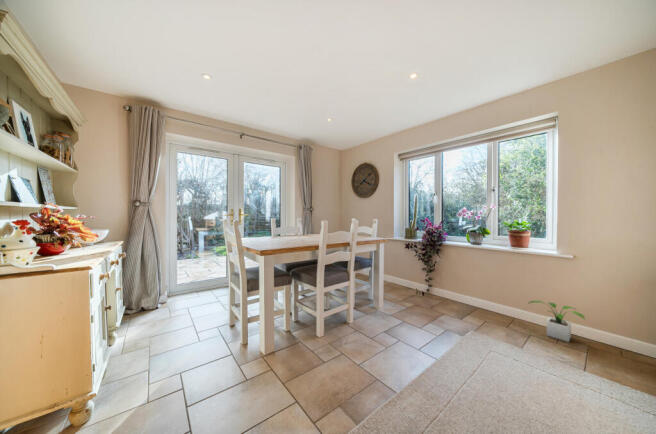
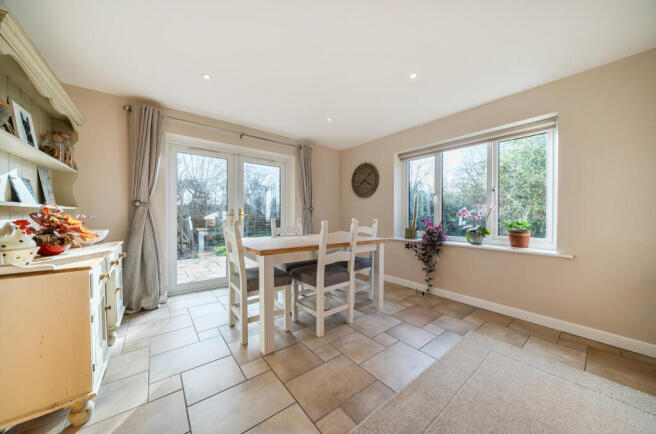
- potted plant [527,300,586,343]
